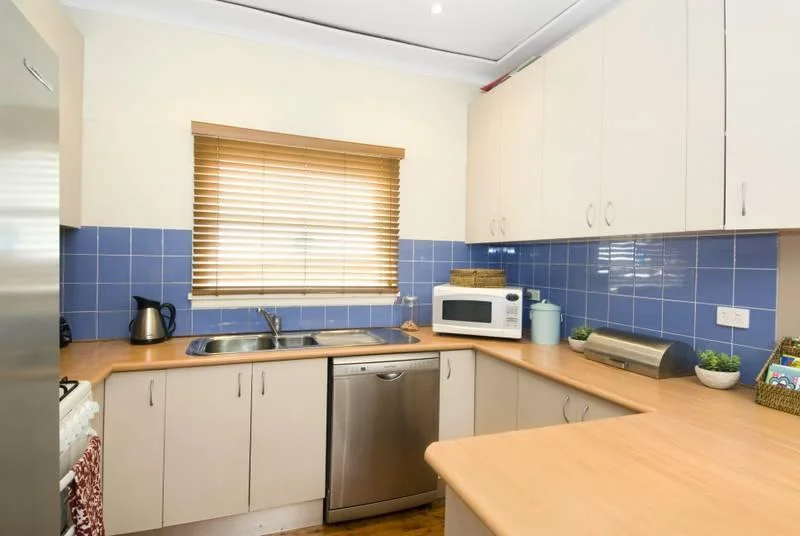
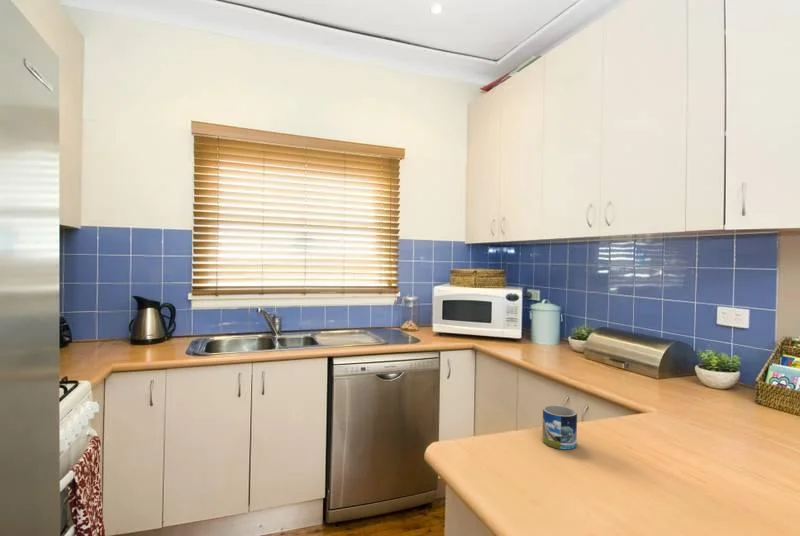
+ mug [541,404,578,450]
